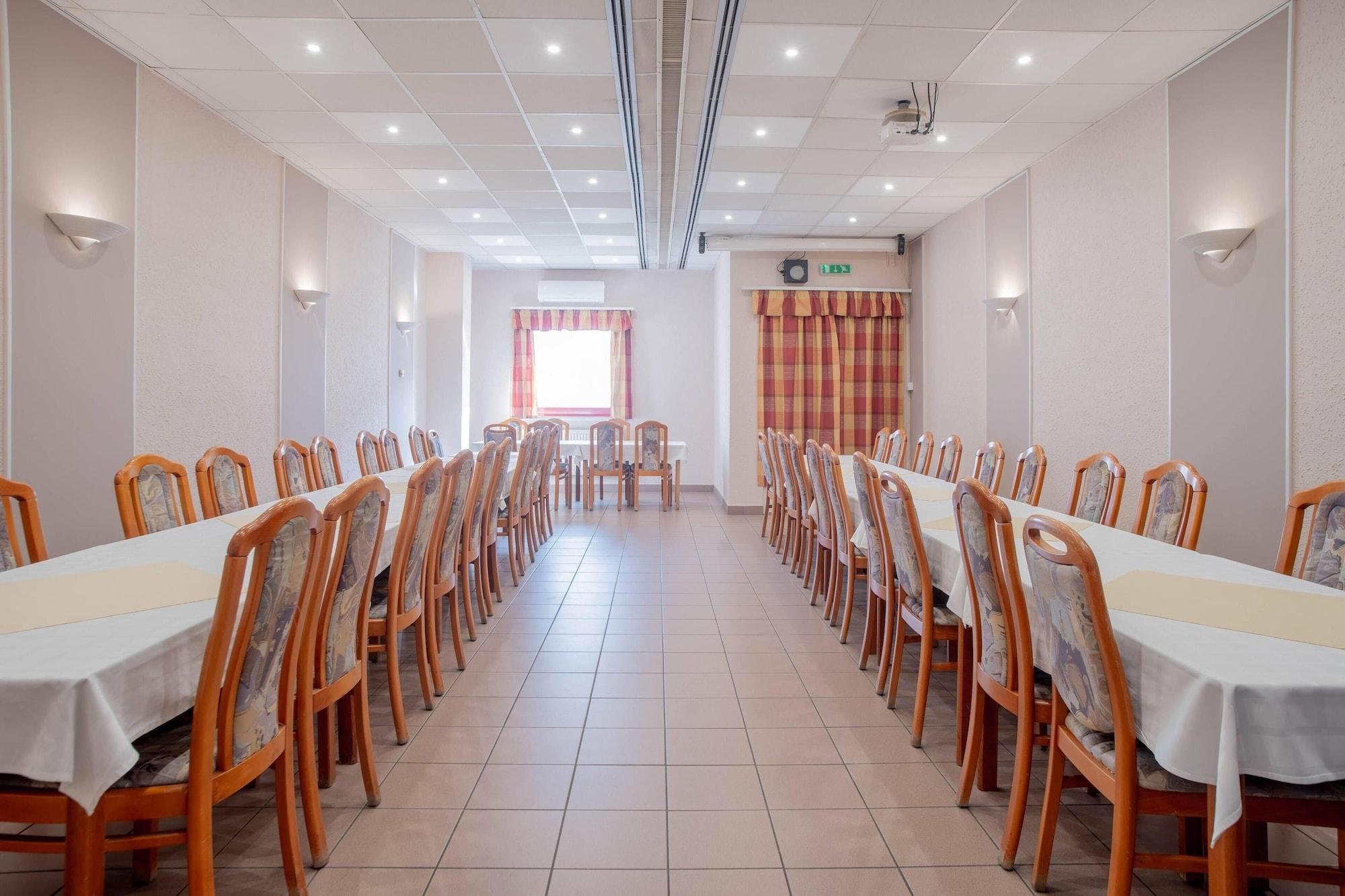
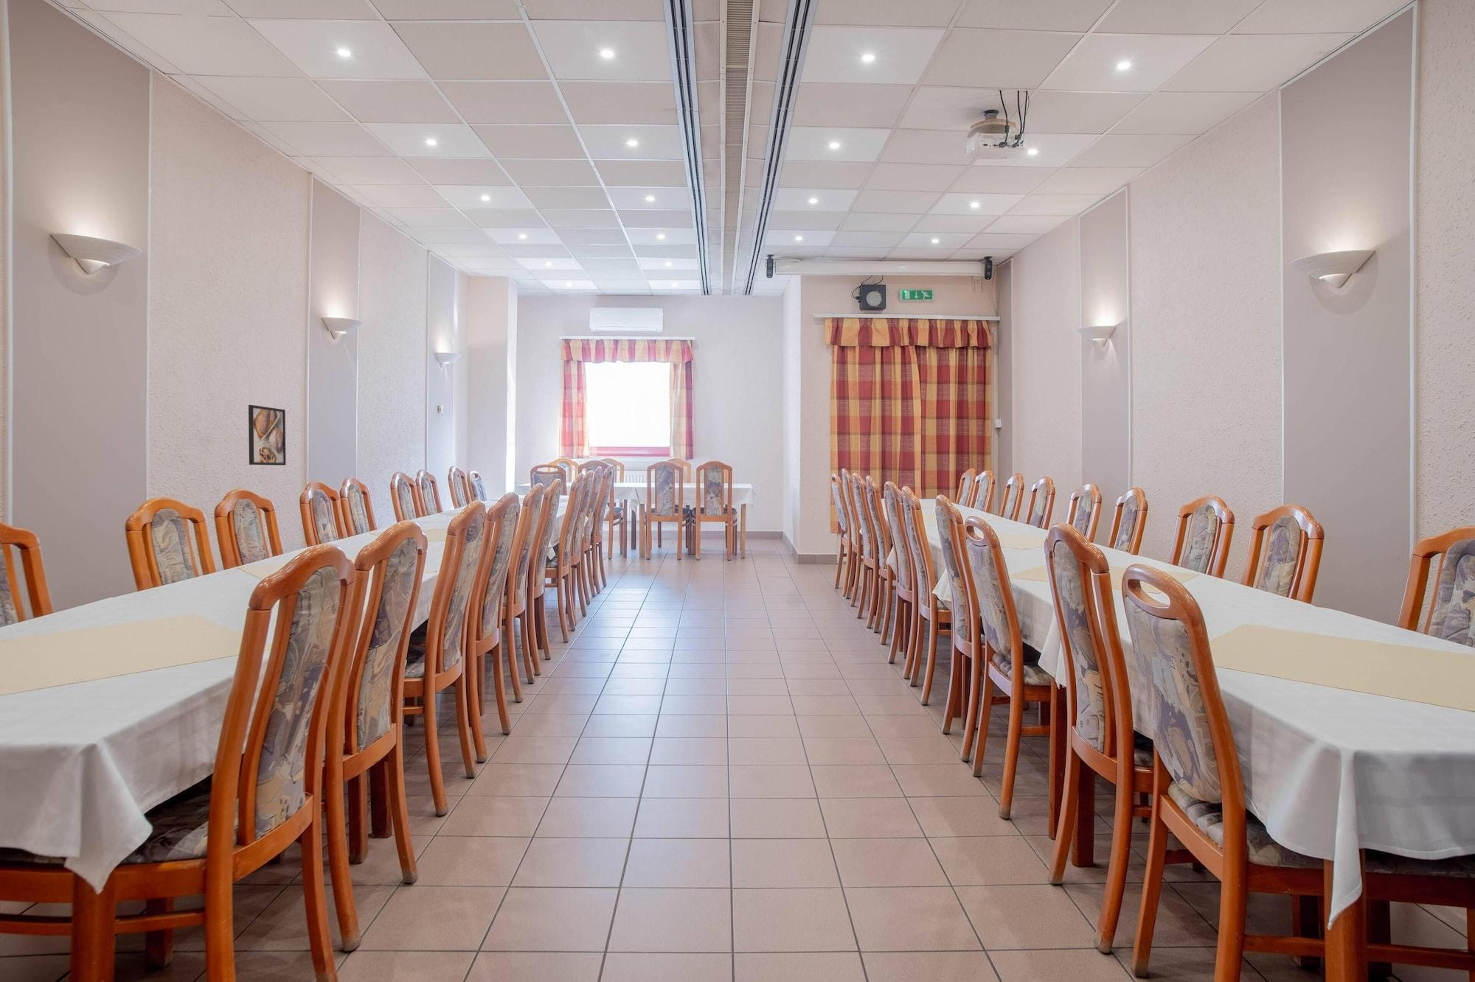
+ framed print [248,404,286,466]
